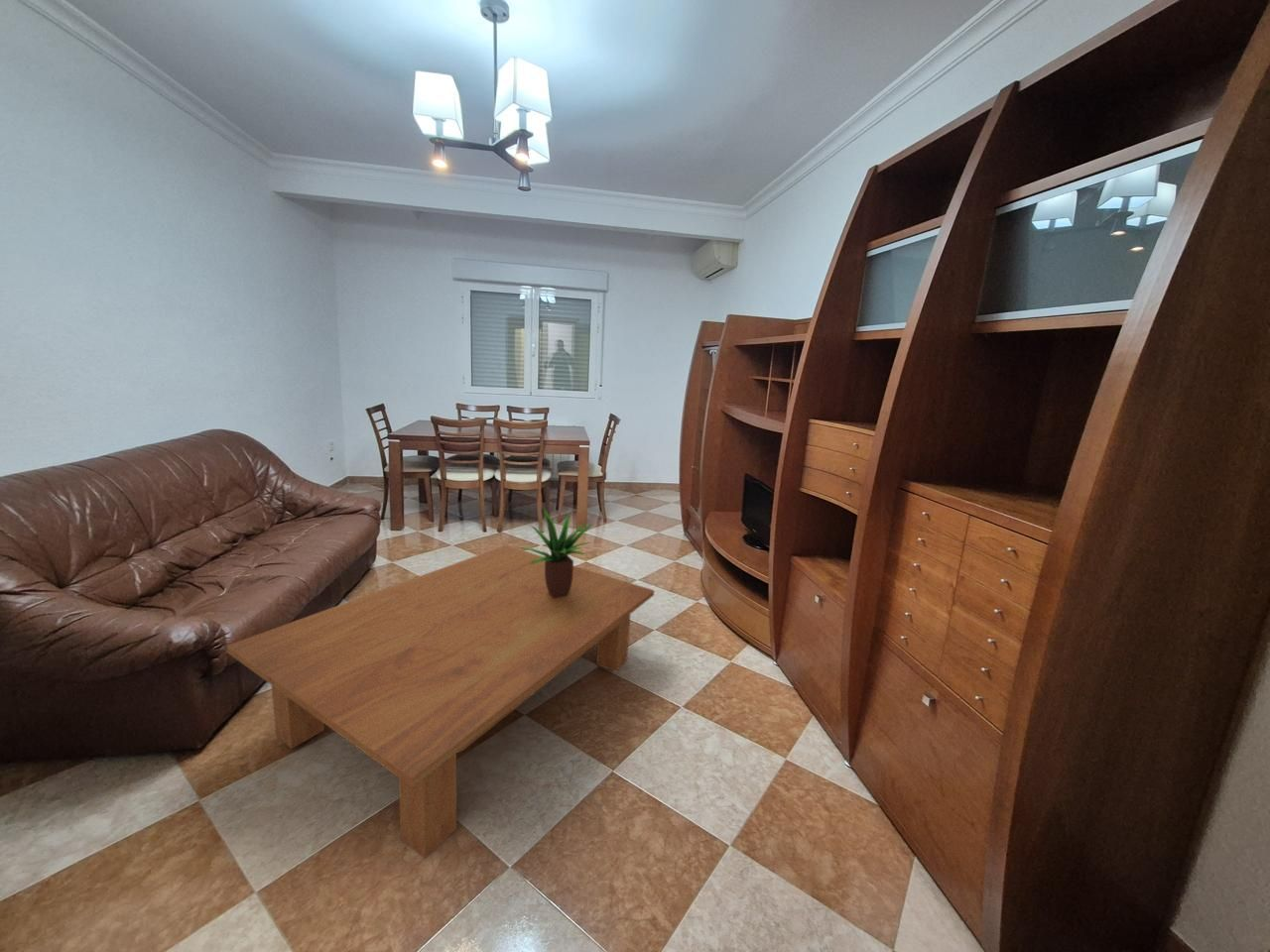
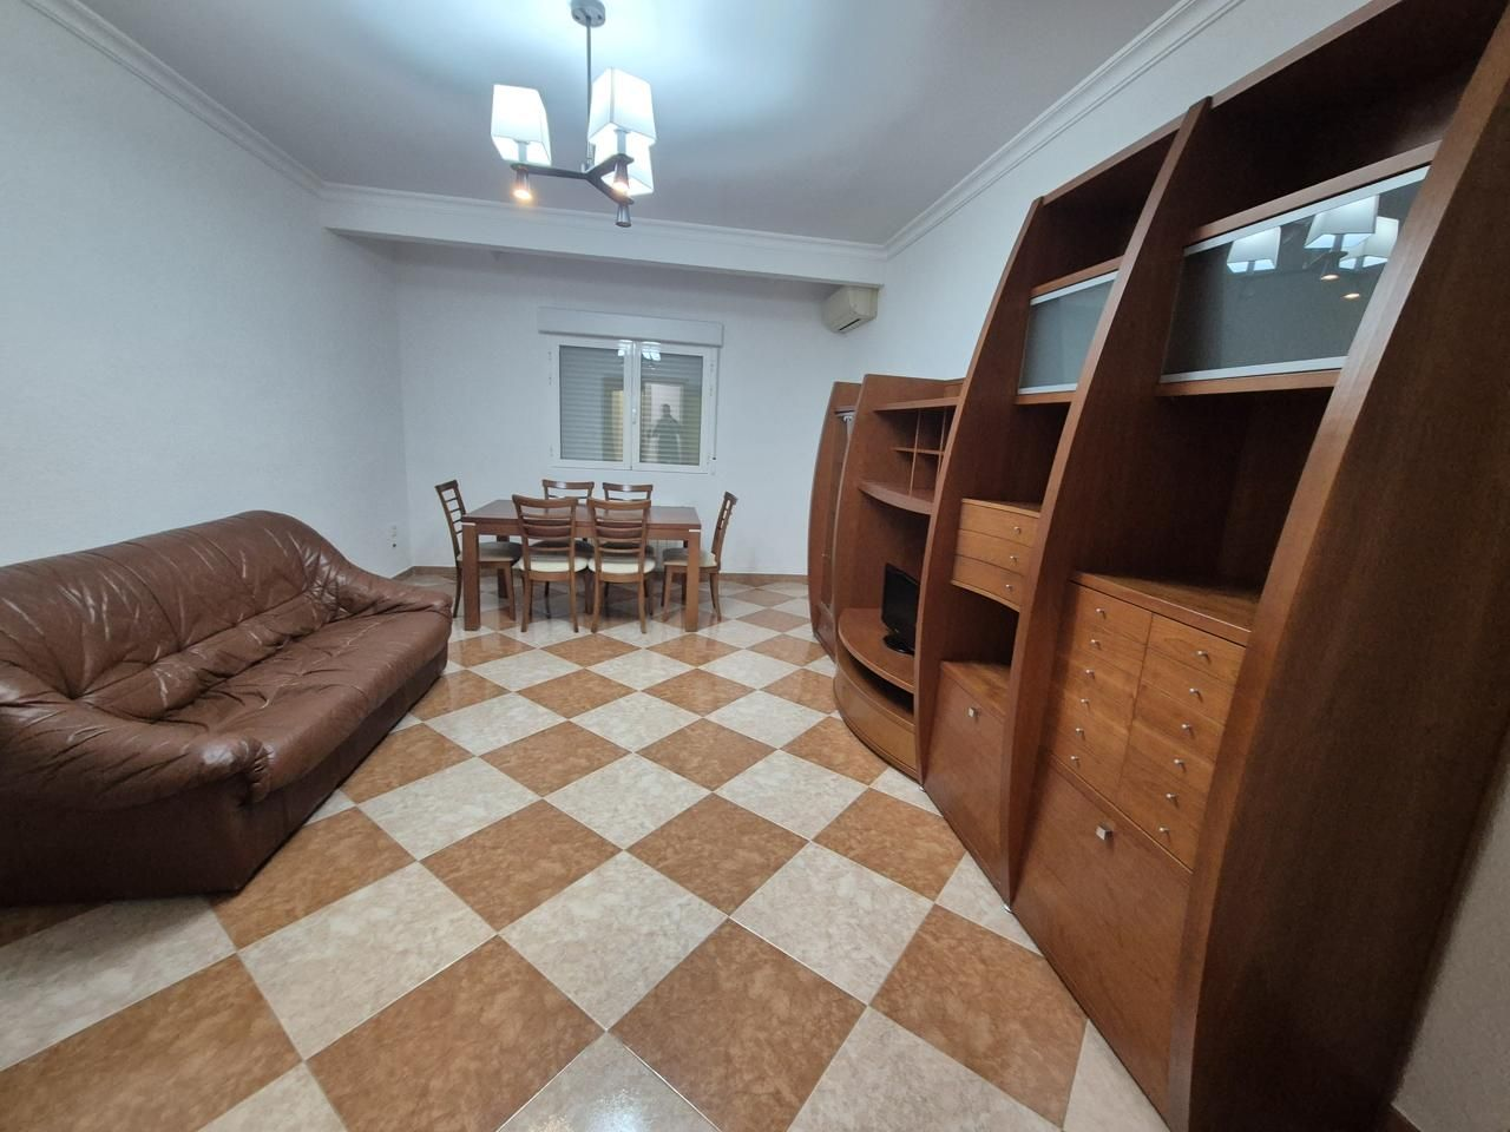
- coffee table [225,544,656,860]
- potted plant [517,505,595,598]
